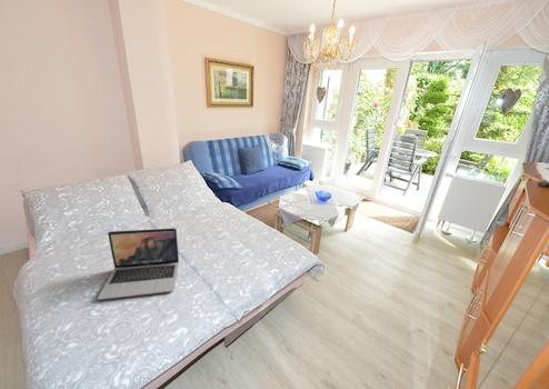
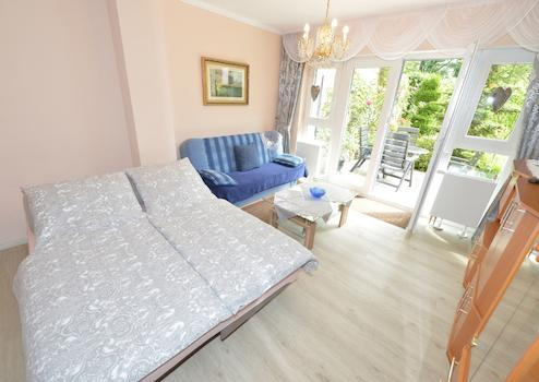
- laptop [97,227,180,301]
